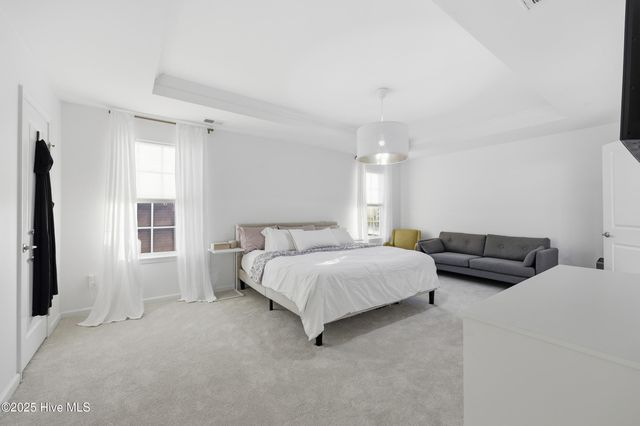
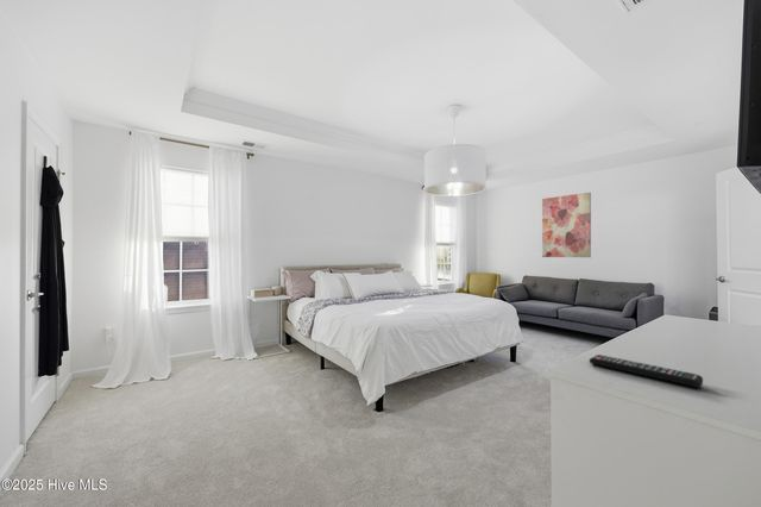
+ remote control [589,353,704,389]
+ wall art [541,192,592,258]
